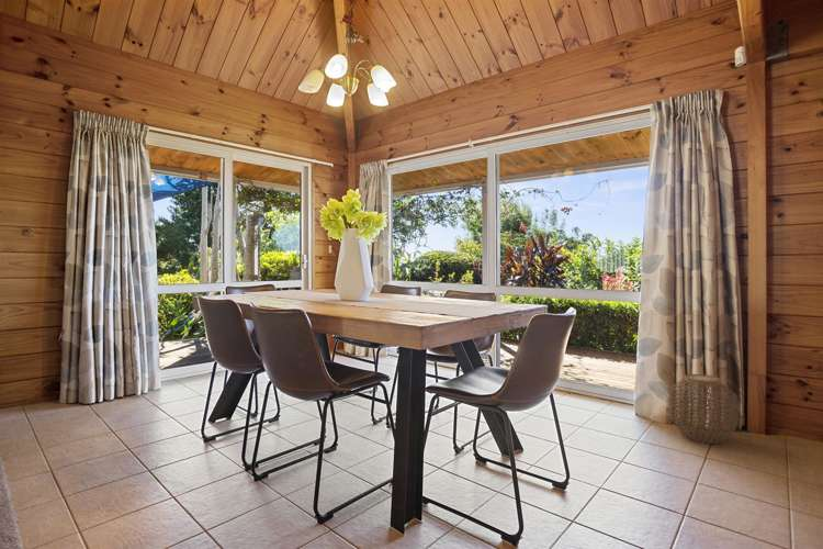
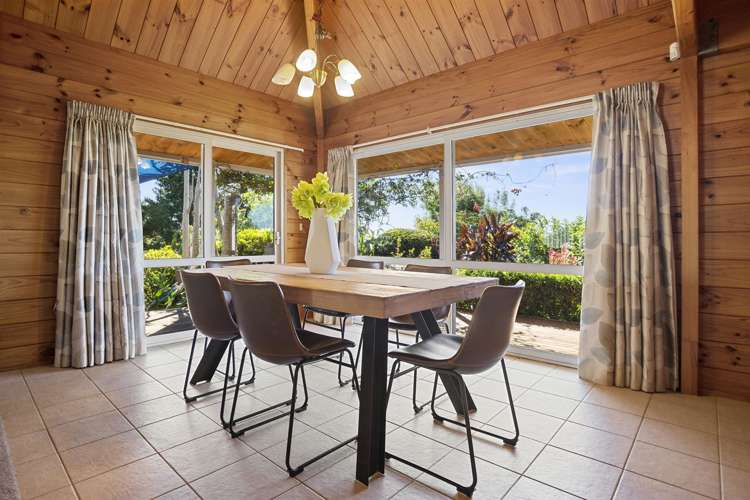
- woven basket [667,373,740,445]
